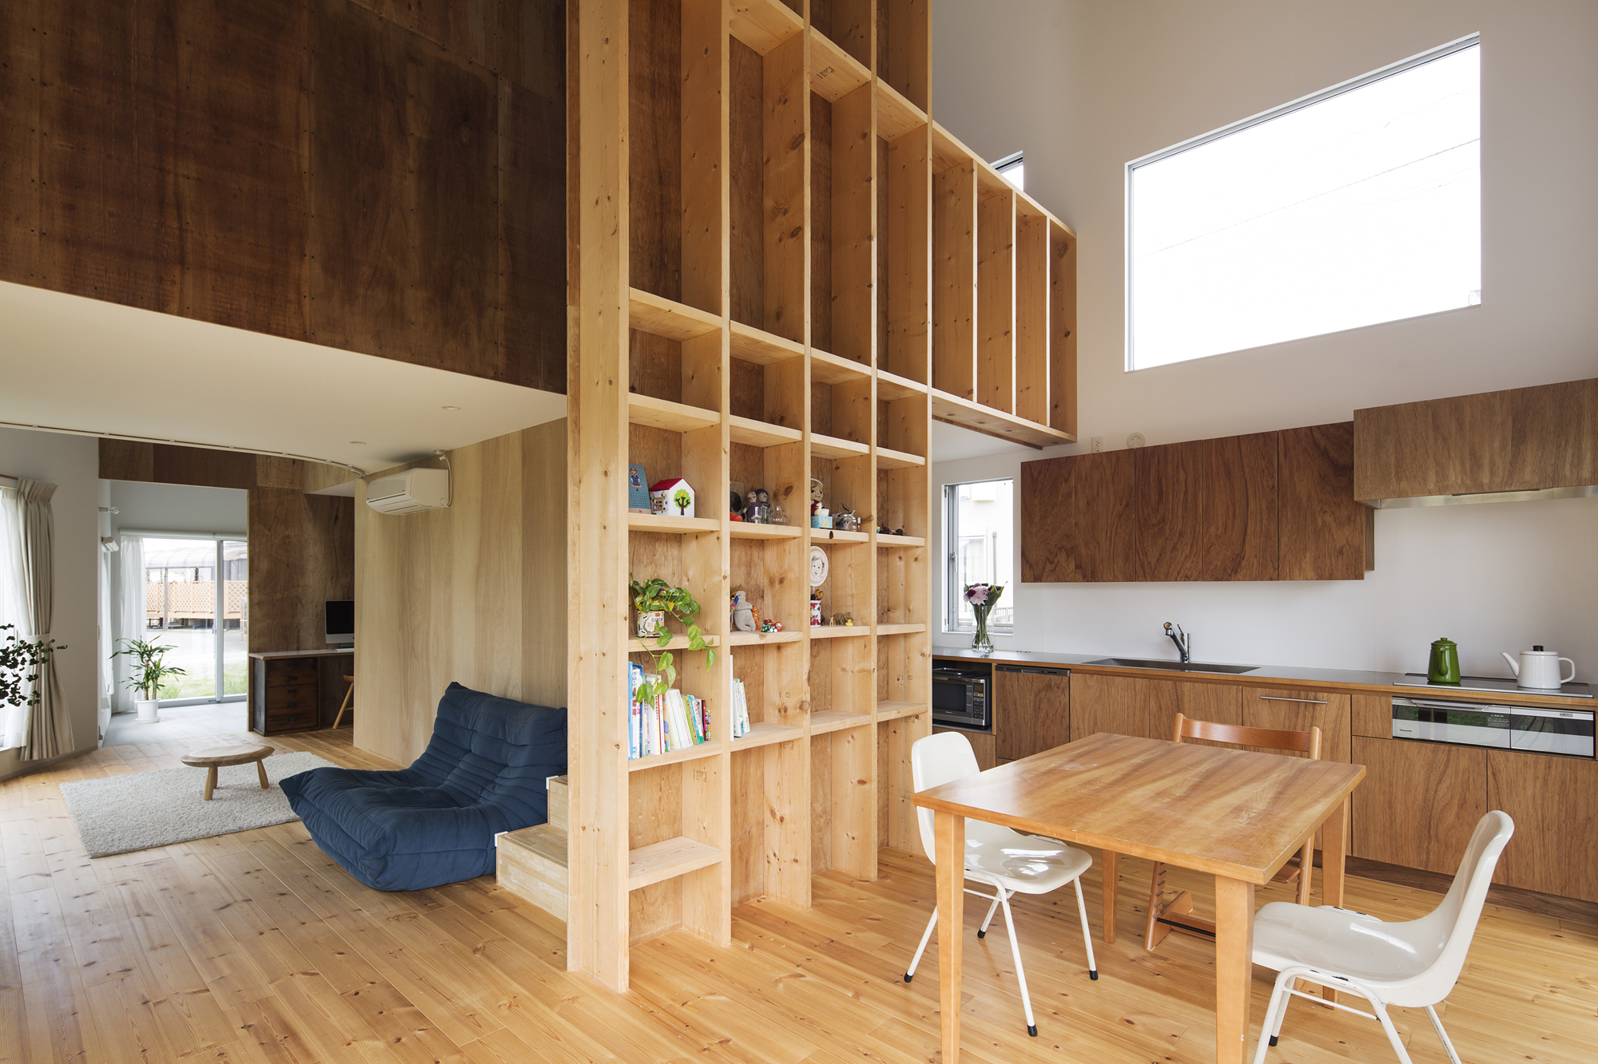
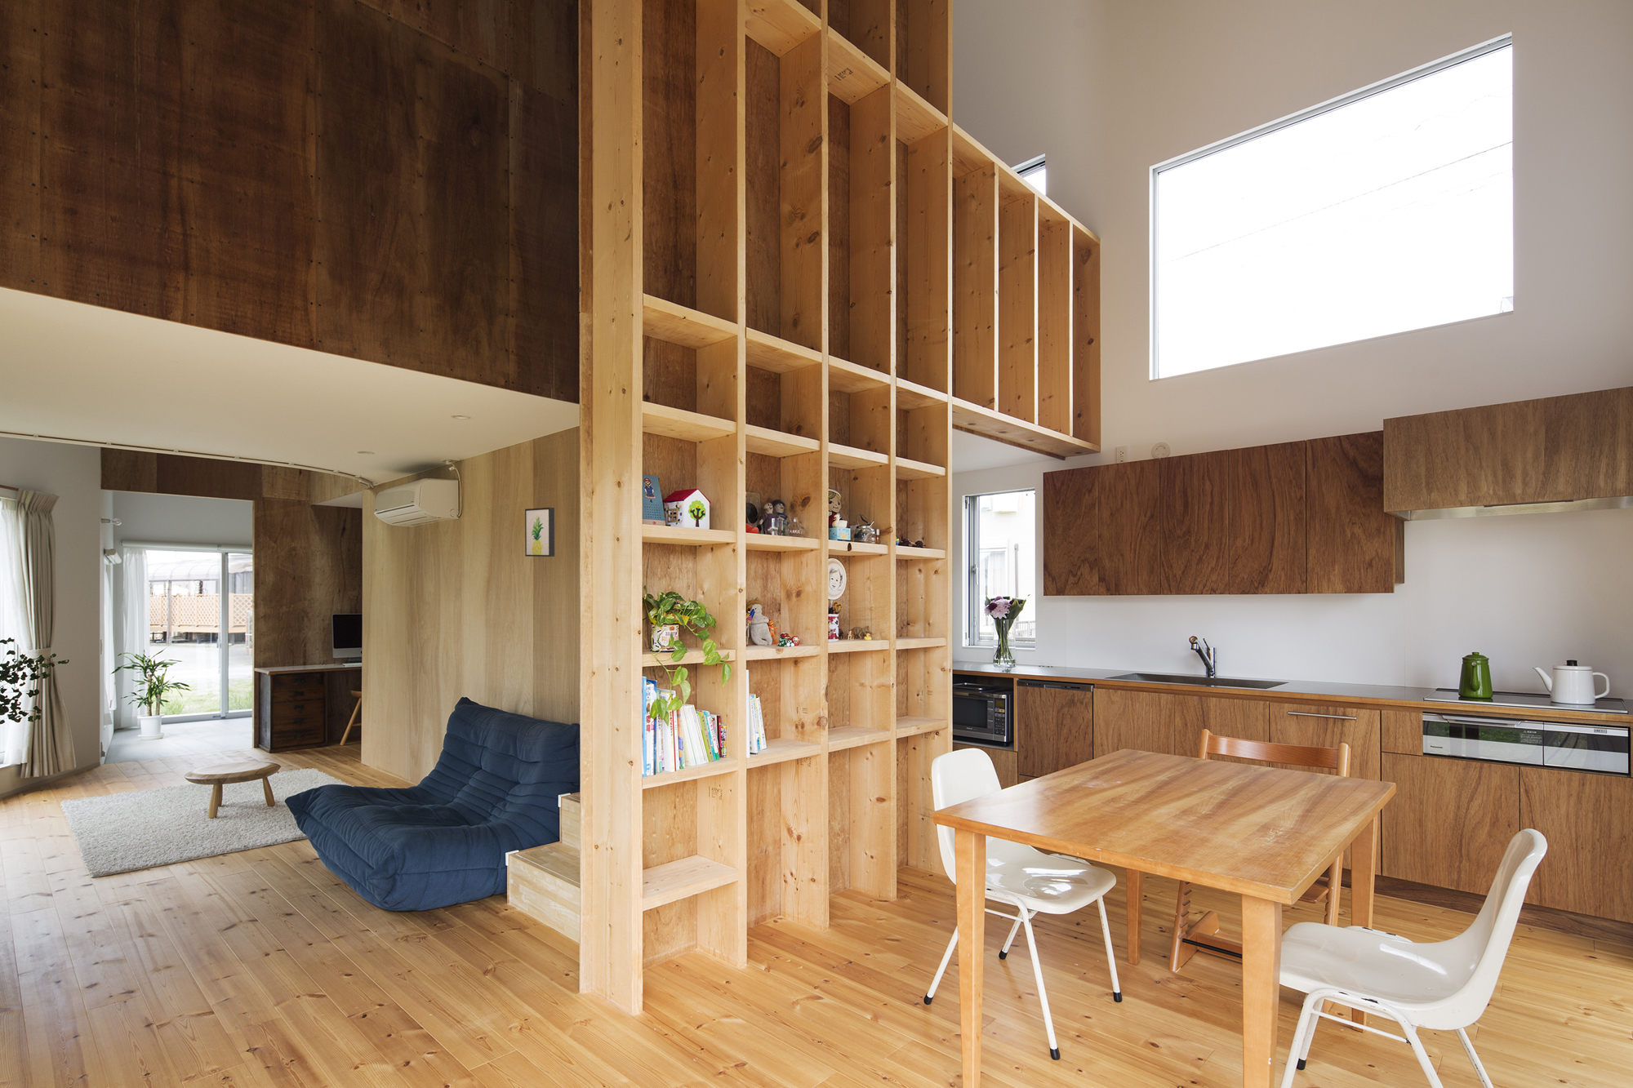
+ wall art [525,506,555,557]
